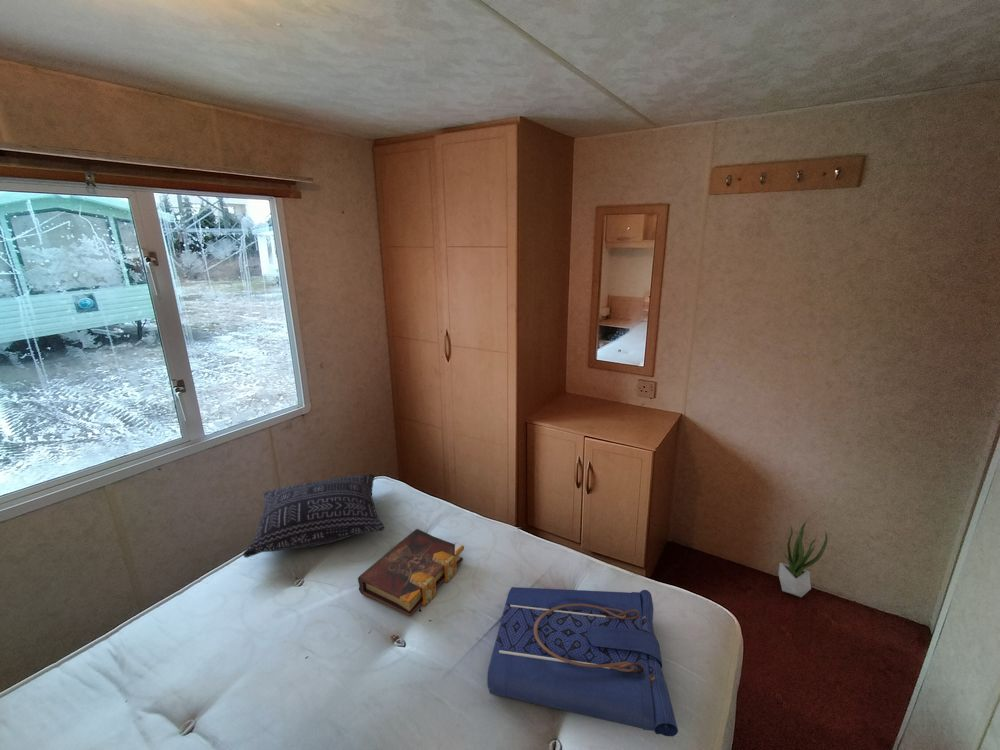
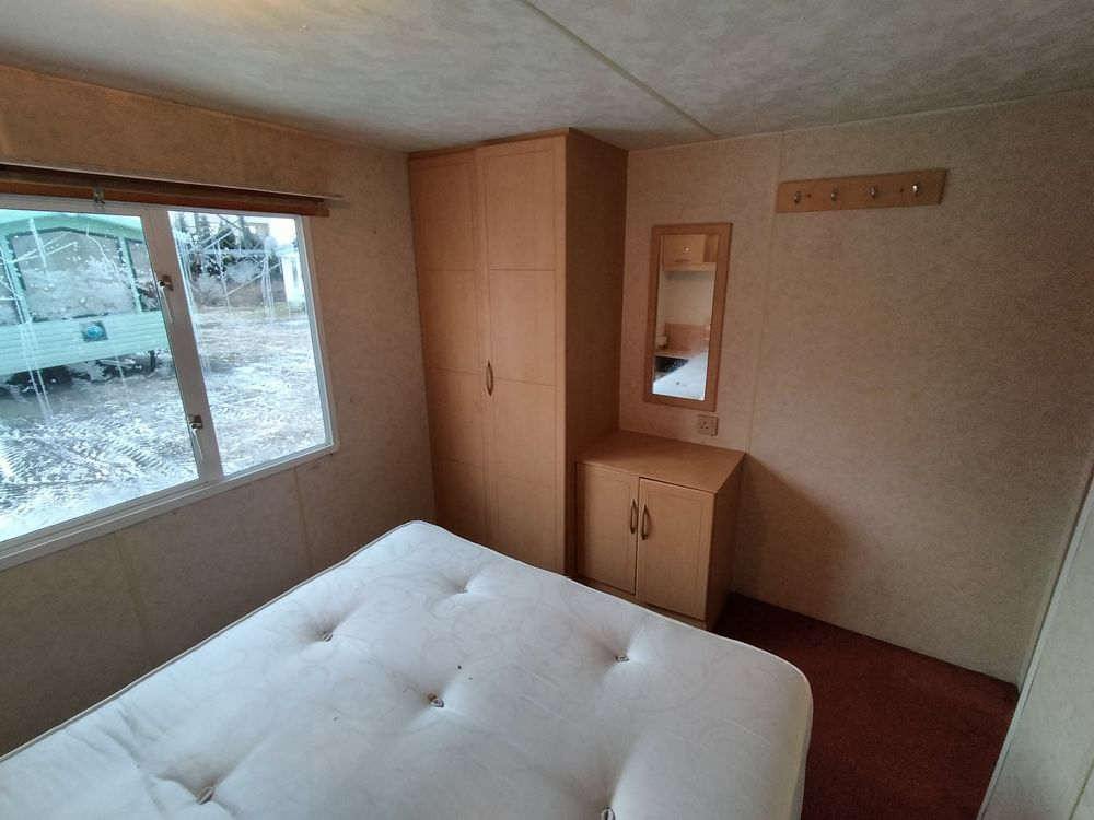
- pillow [242,472,385,559]
- potted plant [777,521,829,598]
- book [357,528,465,617]
- tote bag [486,586,679,738]
